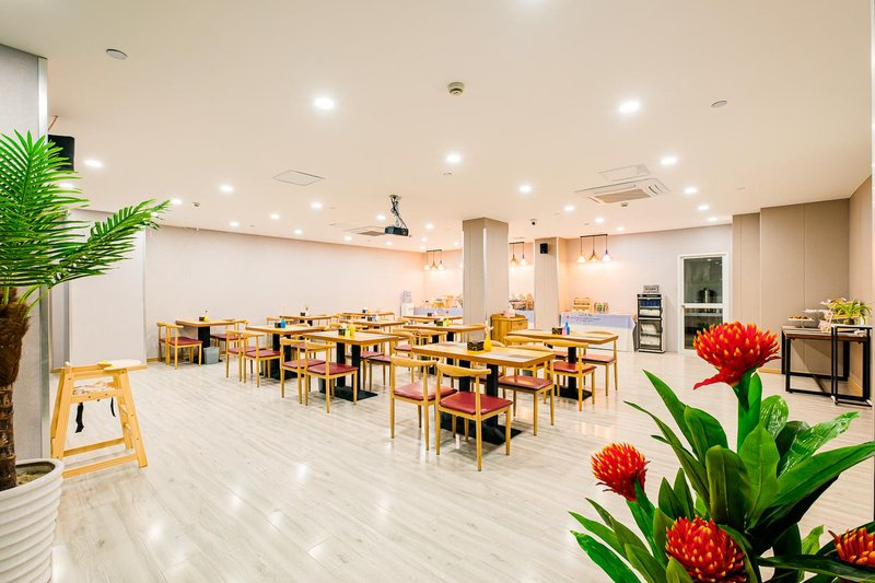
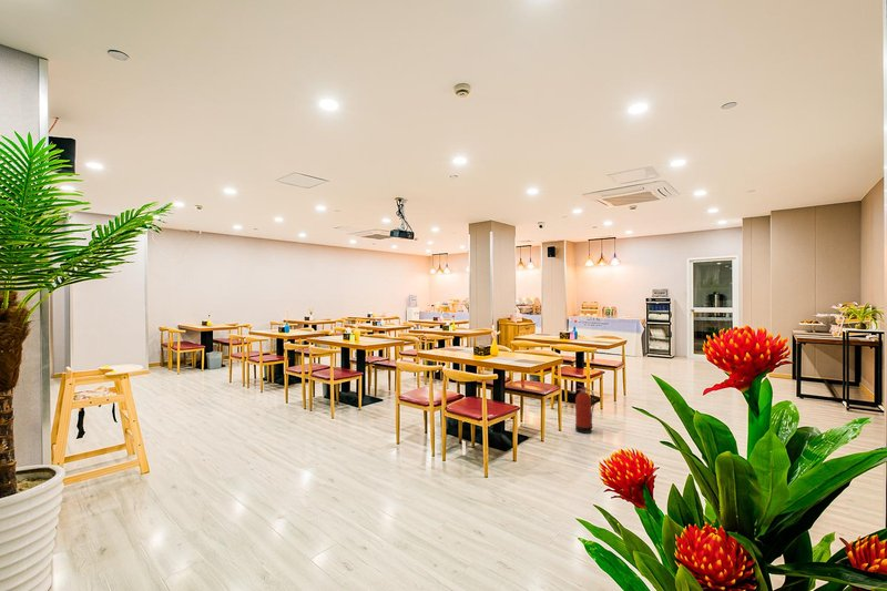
+ fire extinguisher [574,384,595,435]
